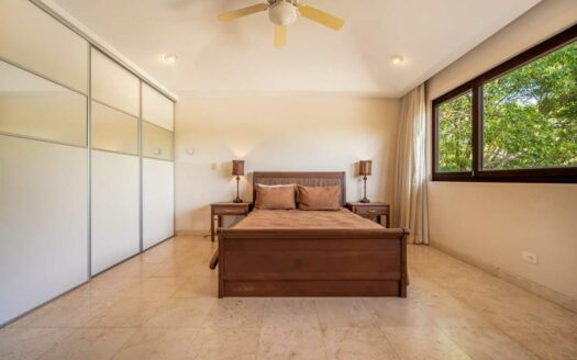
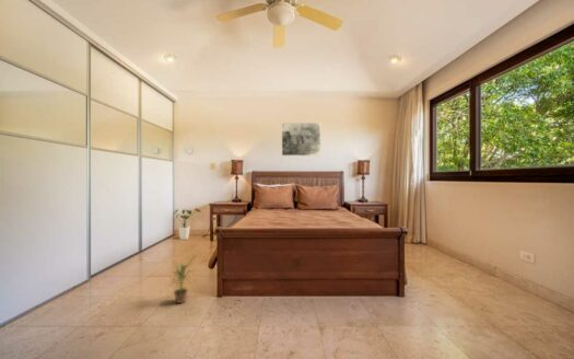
+ potted plant [168,254,199,304]
+ house plant [173,207,202,241]
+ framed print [281,121,321,157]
